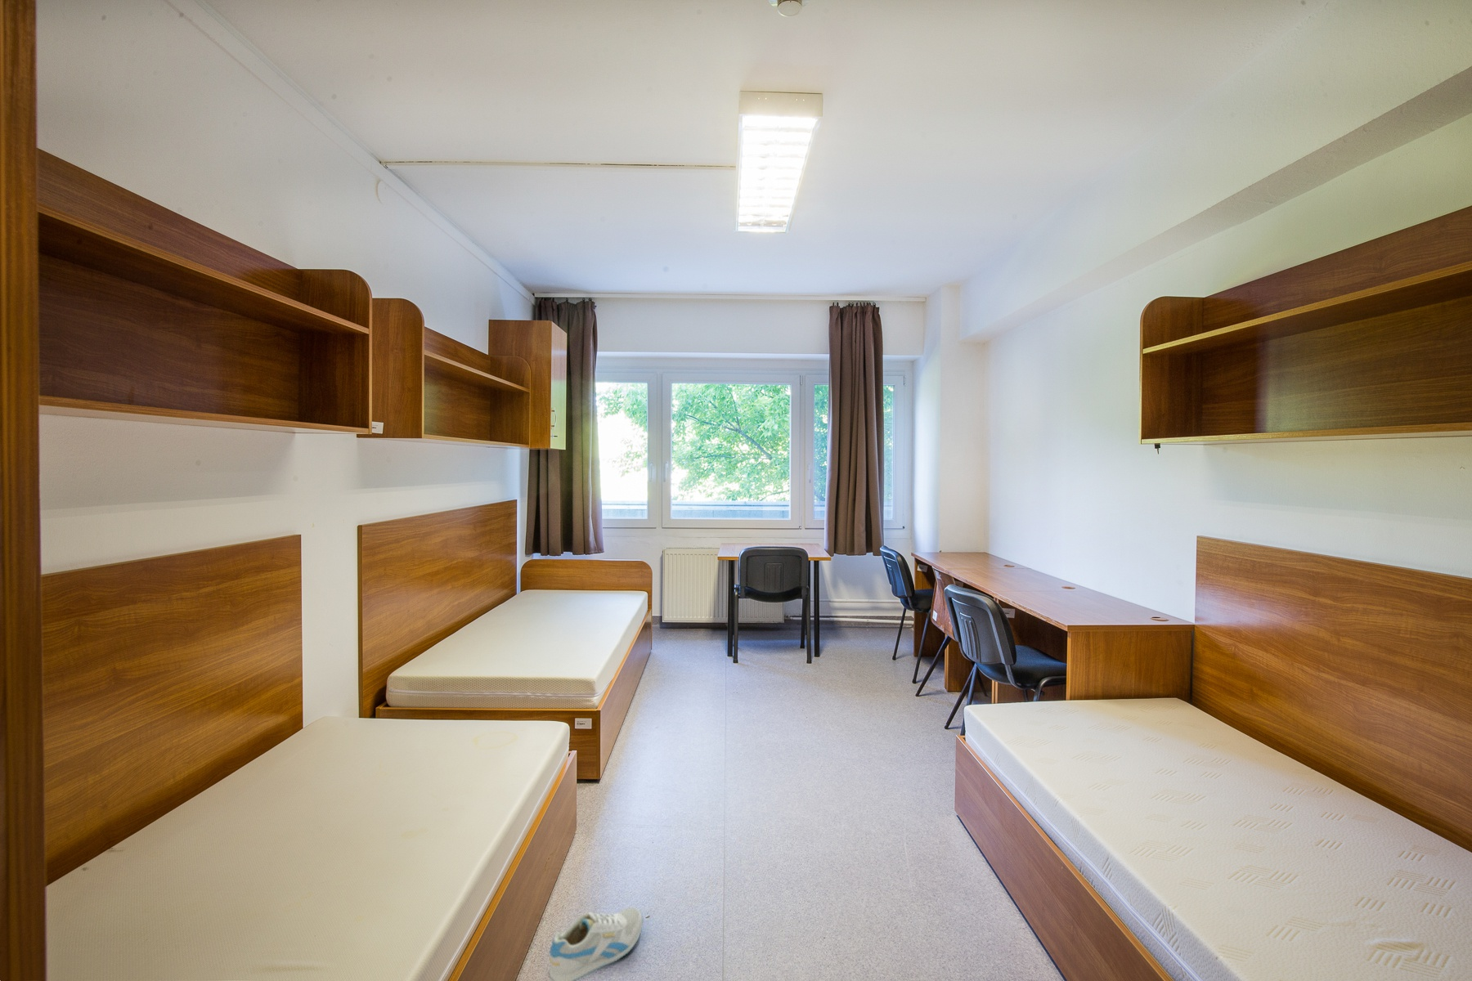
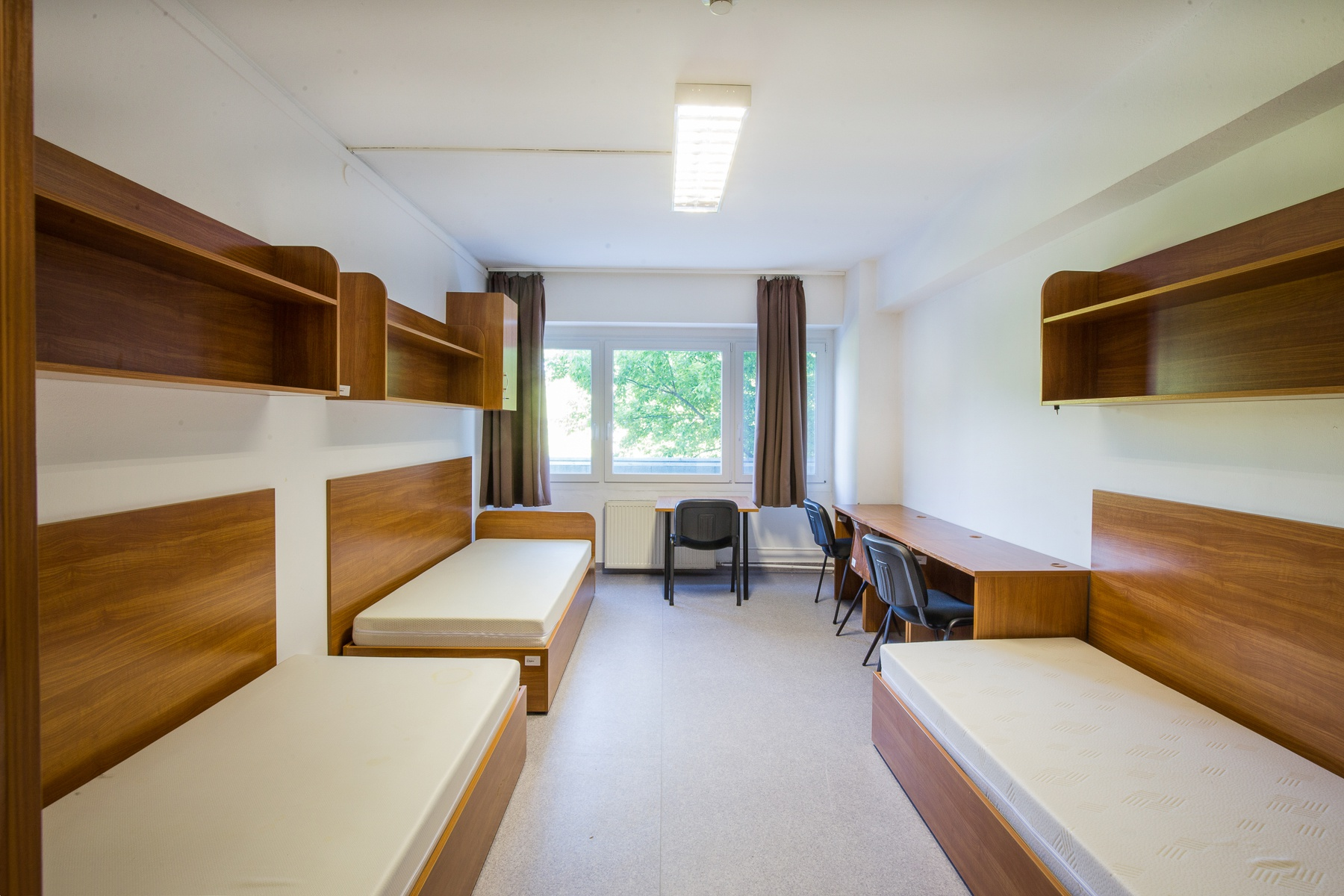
- sneaker [549,907,644,981]
